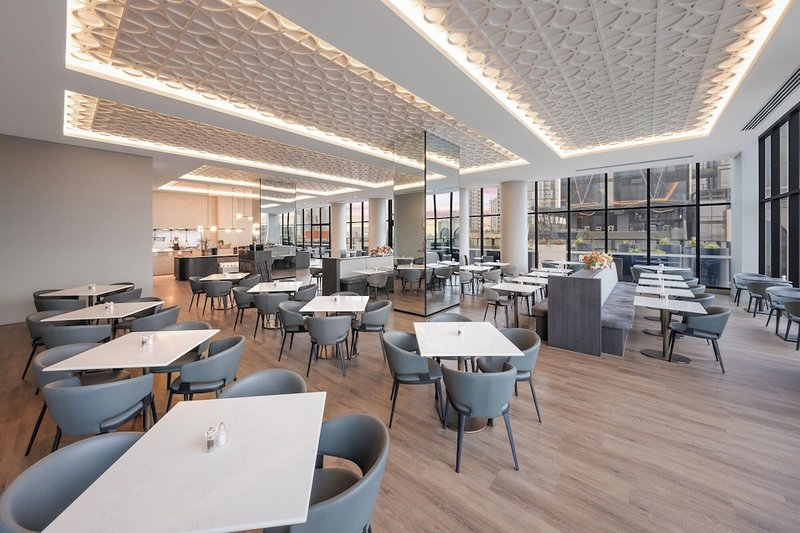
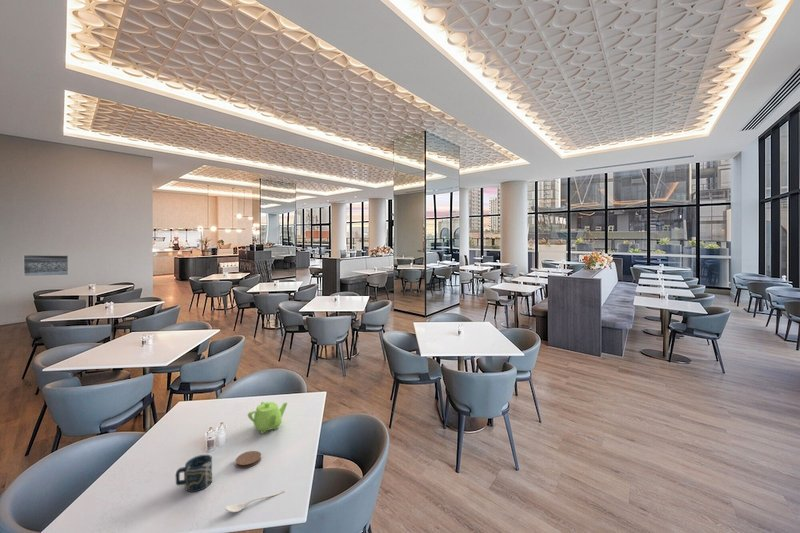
+ cup [175,454,213,493]
+ spoon [224,489,286,513]
+ teapot [247,401,288,435]
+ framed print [23,254,69,277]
+ coaster [235,450,262,469]
